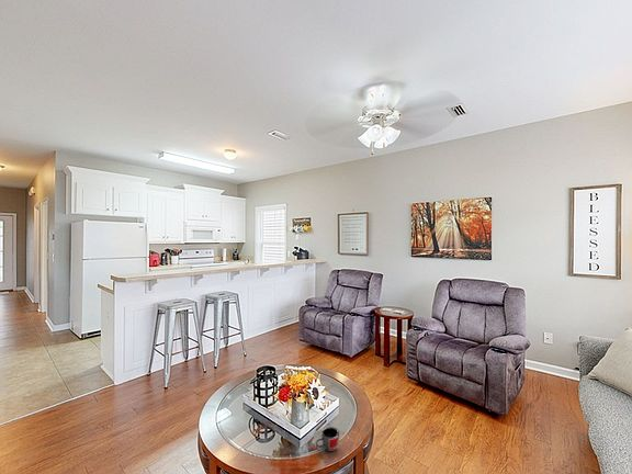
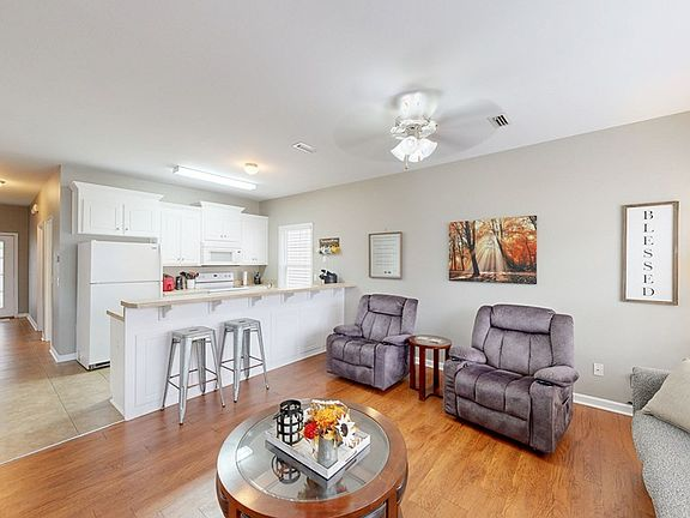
- mug [315,426,340,452]
